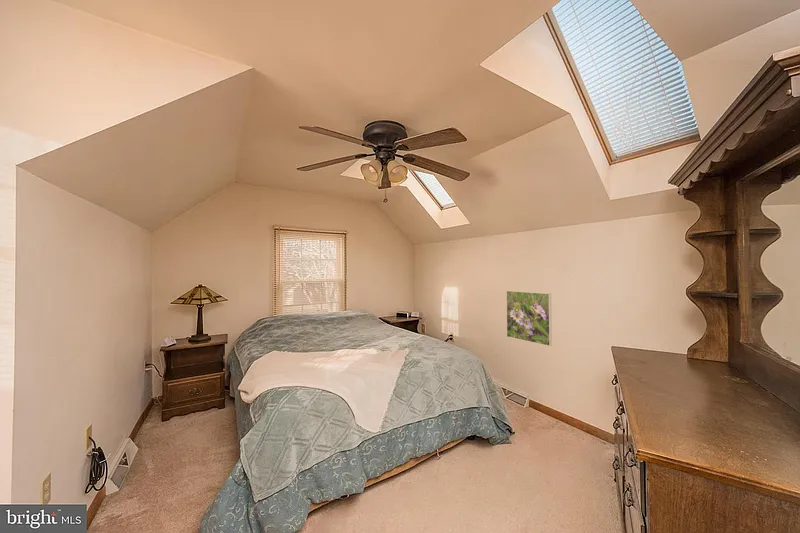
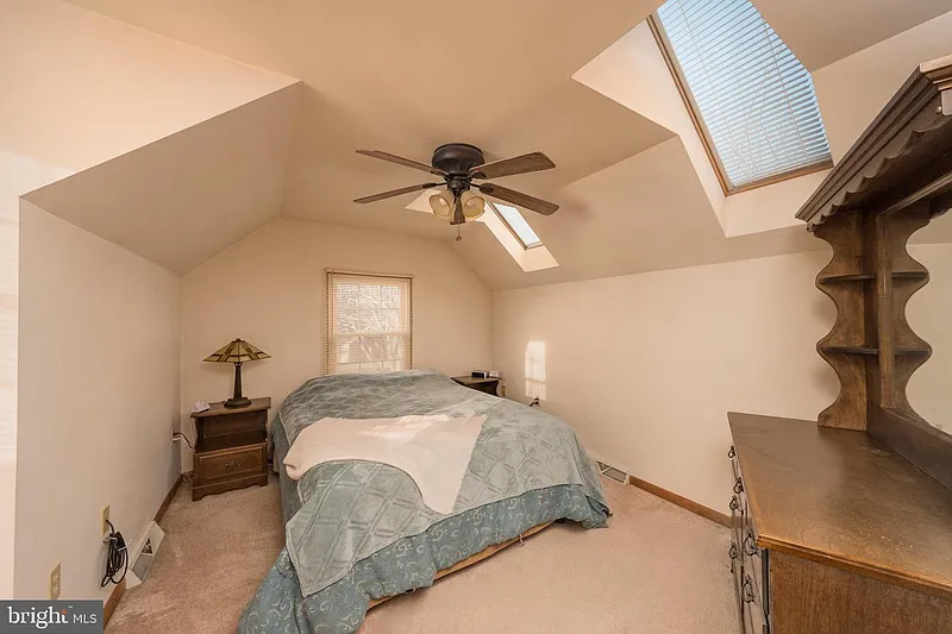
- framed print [505,290,553,347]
